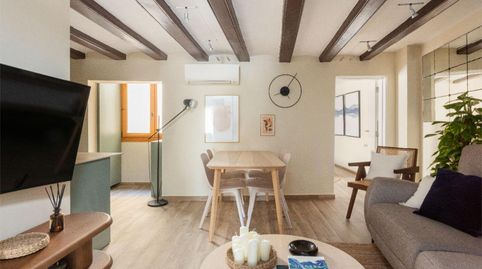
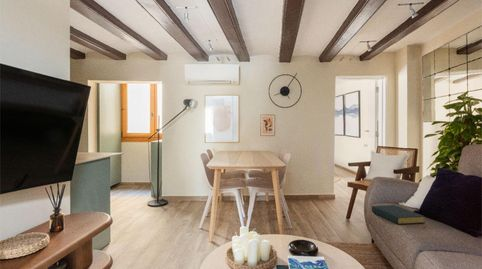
+ hardback book [371,204,426,225]
